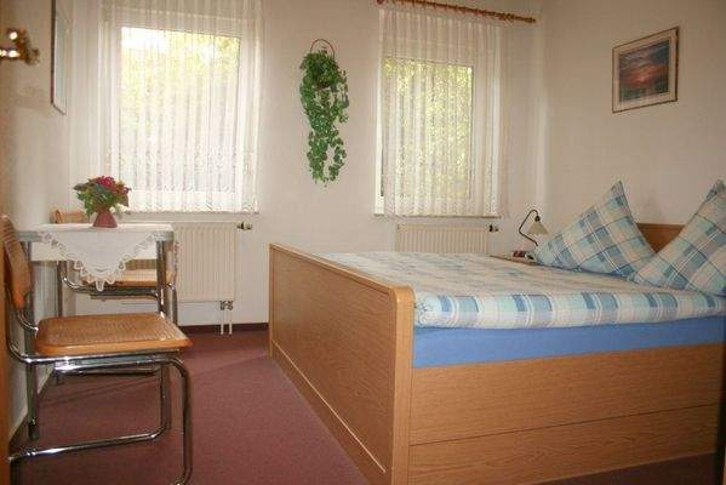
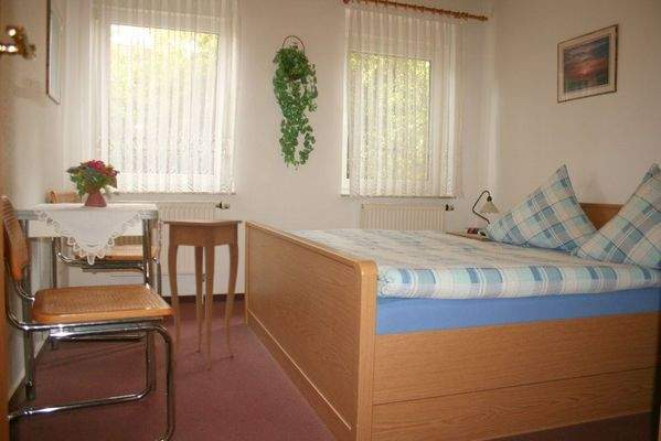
+ side table [162,217,243,370]
